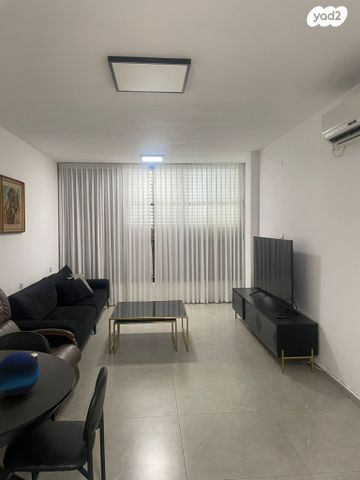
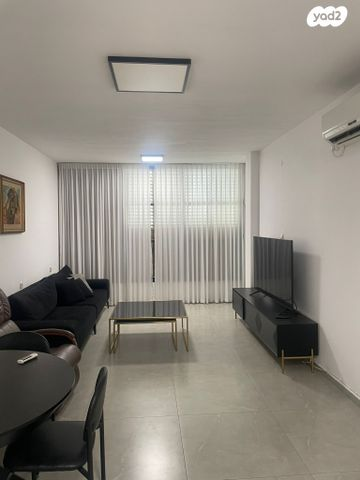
- decorative orb [0,351,41,397]
